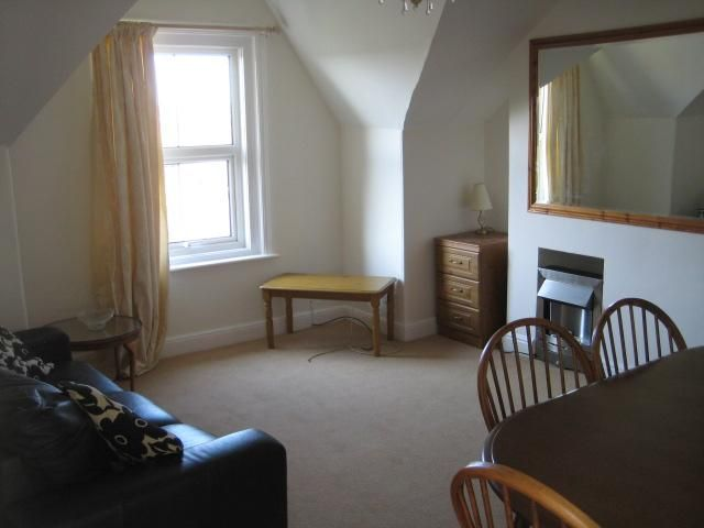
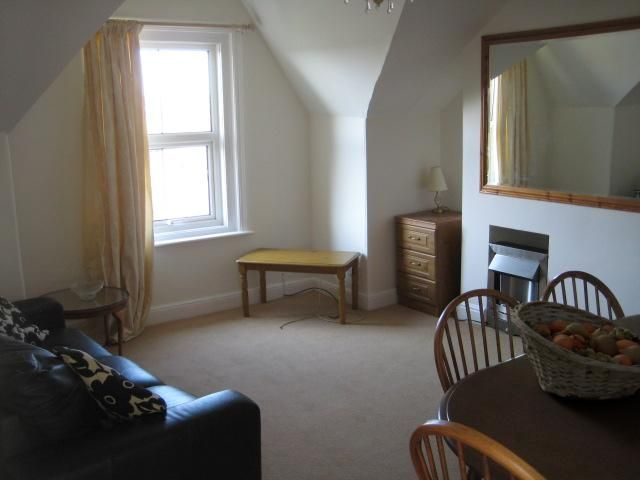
+ fruit basket [510,300,640,402]
